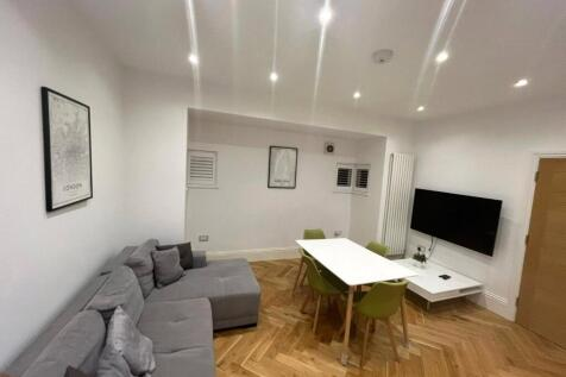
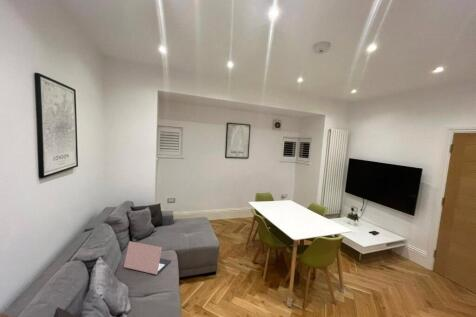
+ laptop [123,240,172,276]
